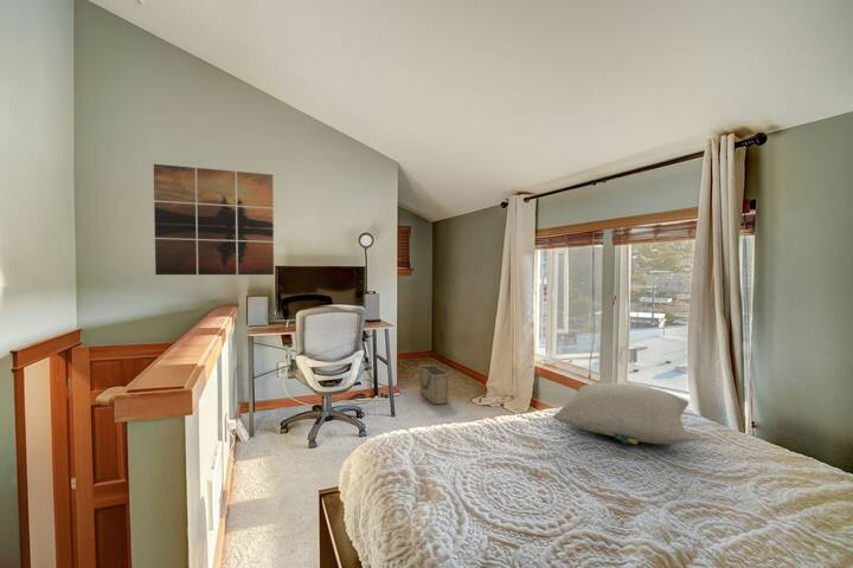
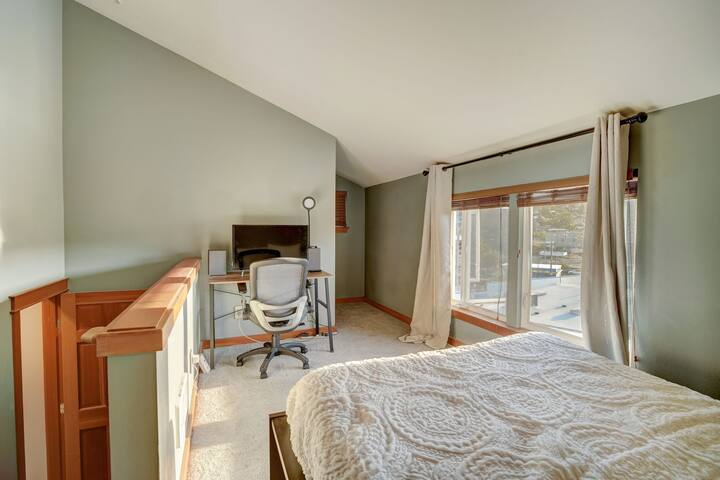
- basket [418,363,450,405]
- pillow [552,382,692,445]
- wall art [153,163,275,276]
